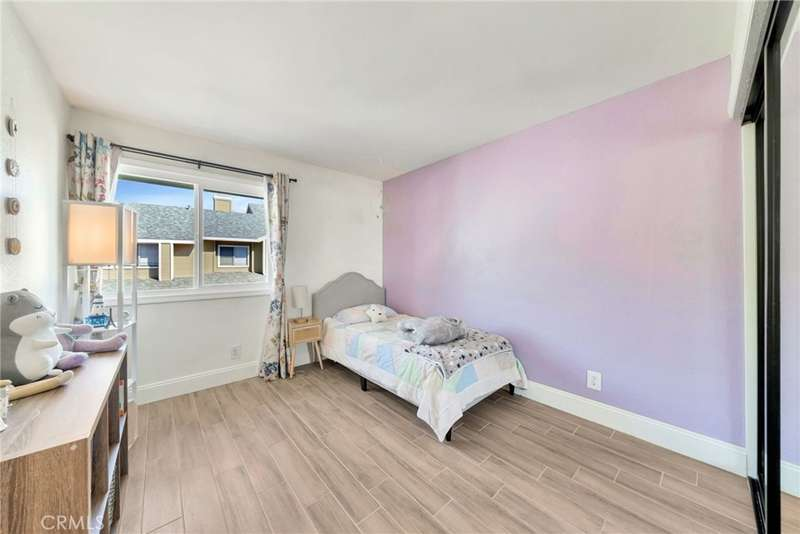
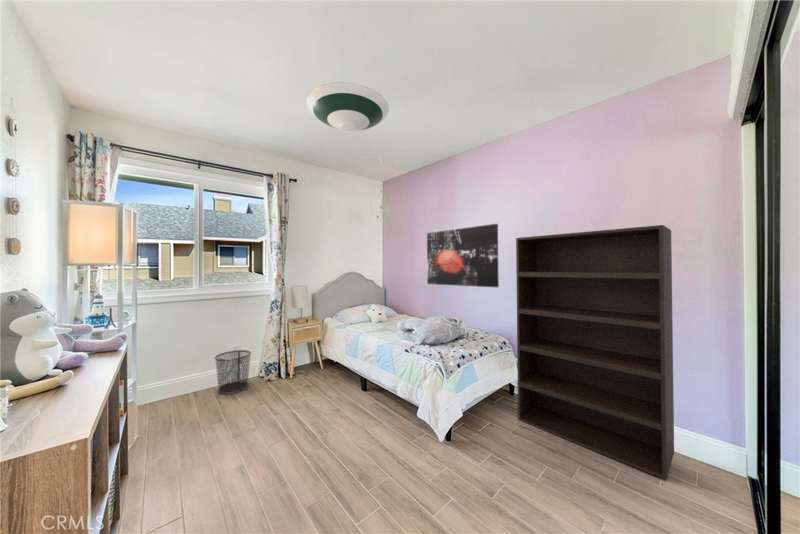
+ waste bin [214,349,252,395]
+ bookshelf [515,224,675,481]
+ wall art [426,223,500,288]
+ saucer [305,81,390,132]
